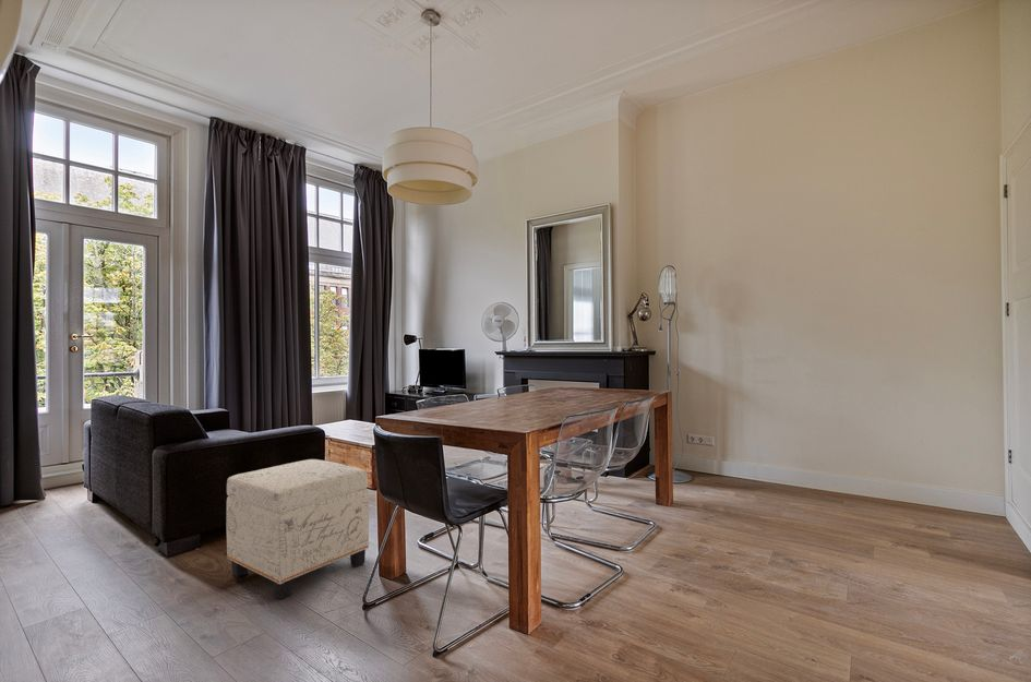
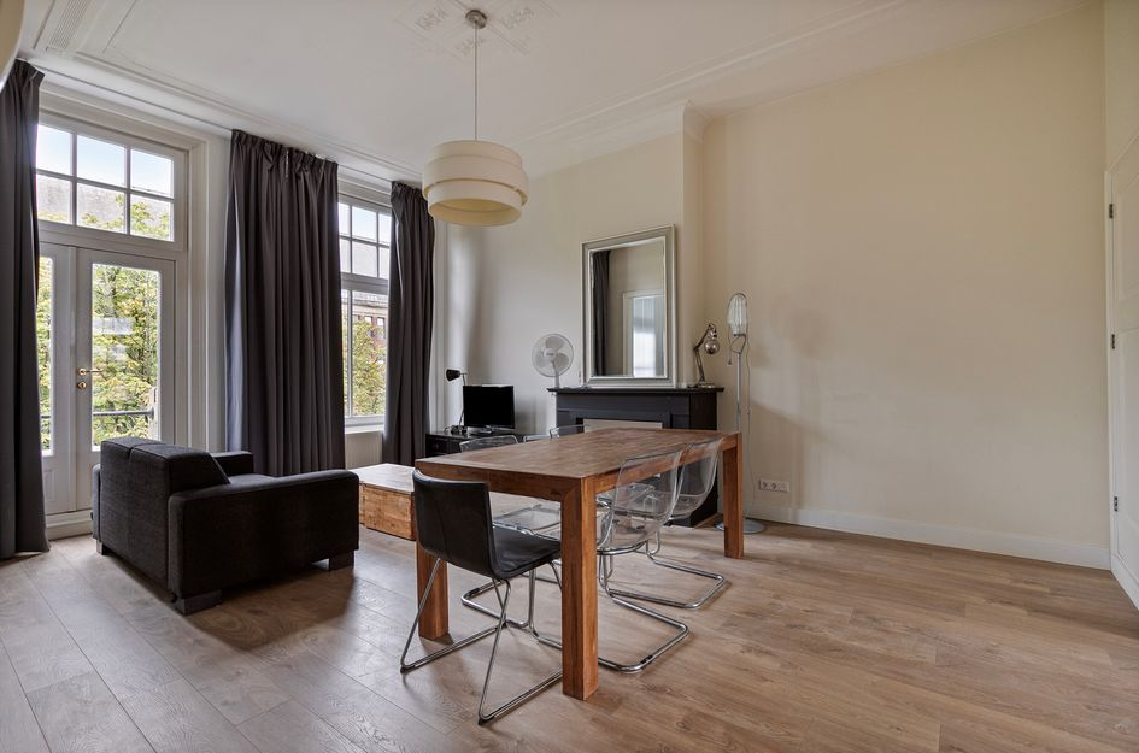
- ottoman [226,458,370,600]
